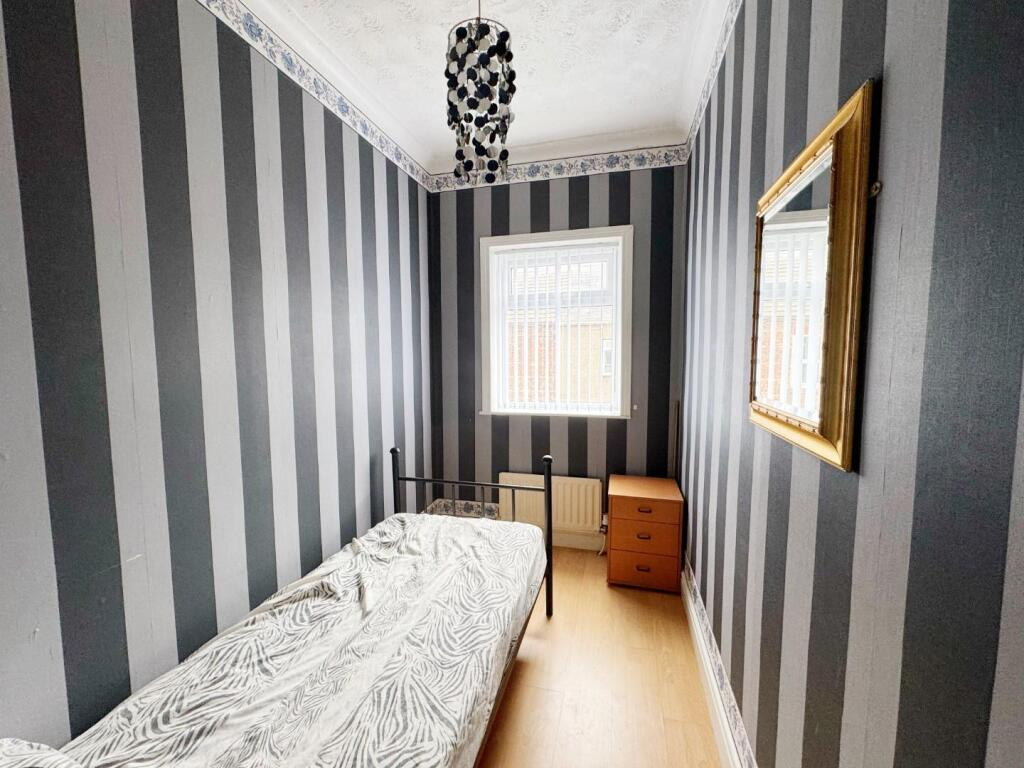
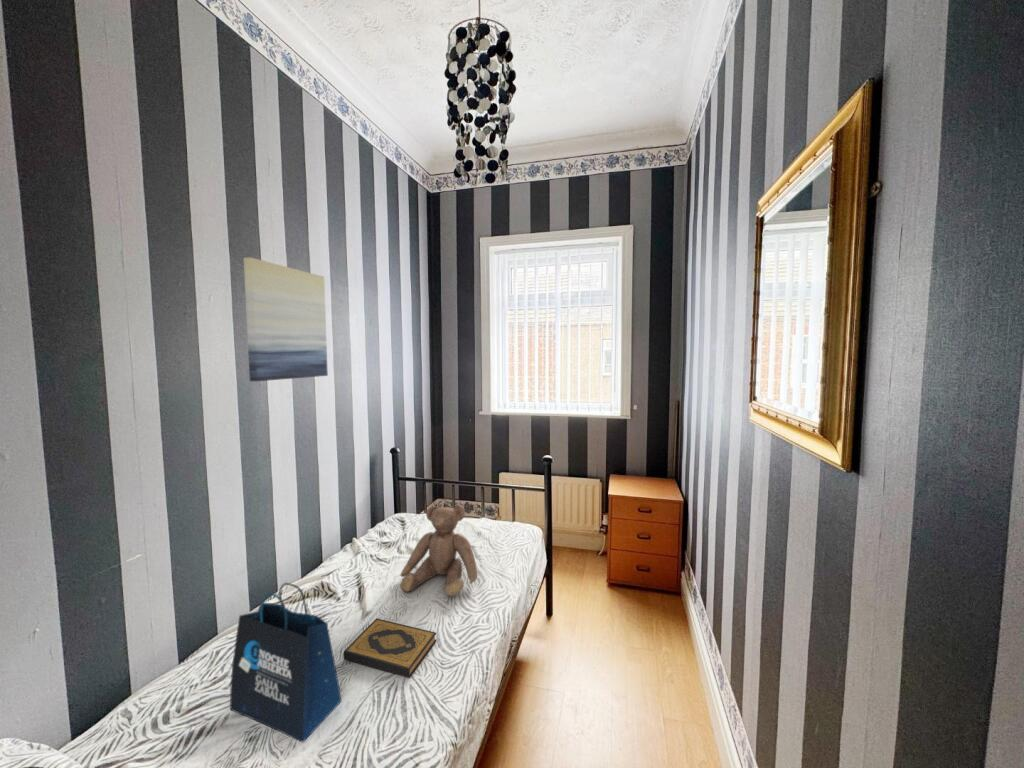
+ hardback book [343,618,437,679]
+ wall art [243,256,329,382]
+ teddy bear [399,504,478,597]
+ tote bag [229,582,342,743]
